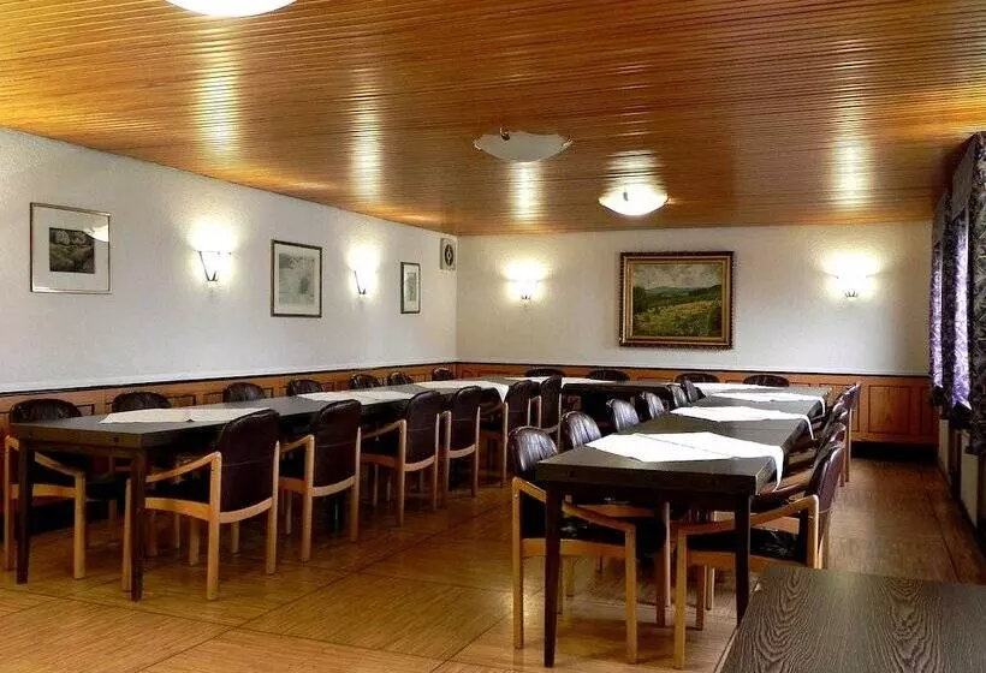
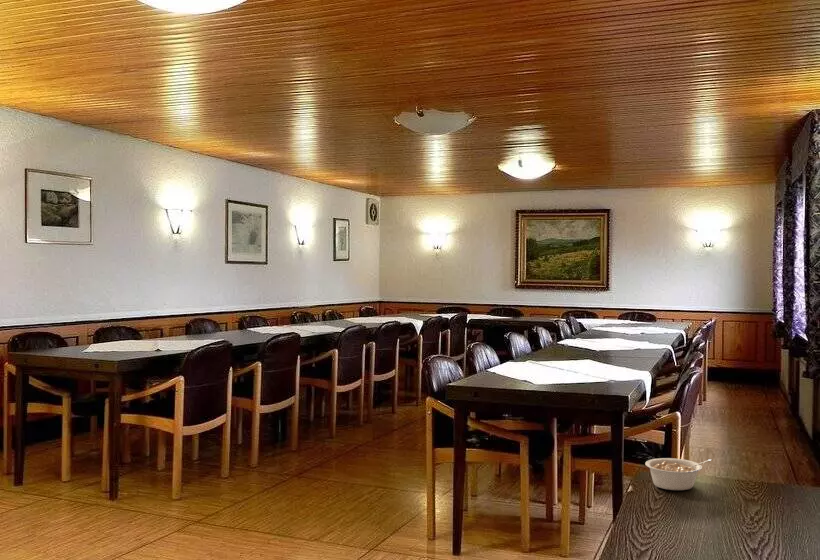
+ legume [644,457,712,491]
